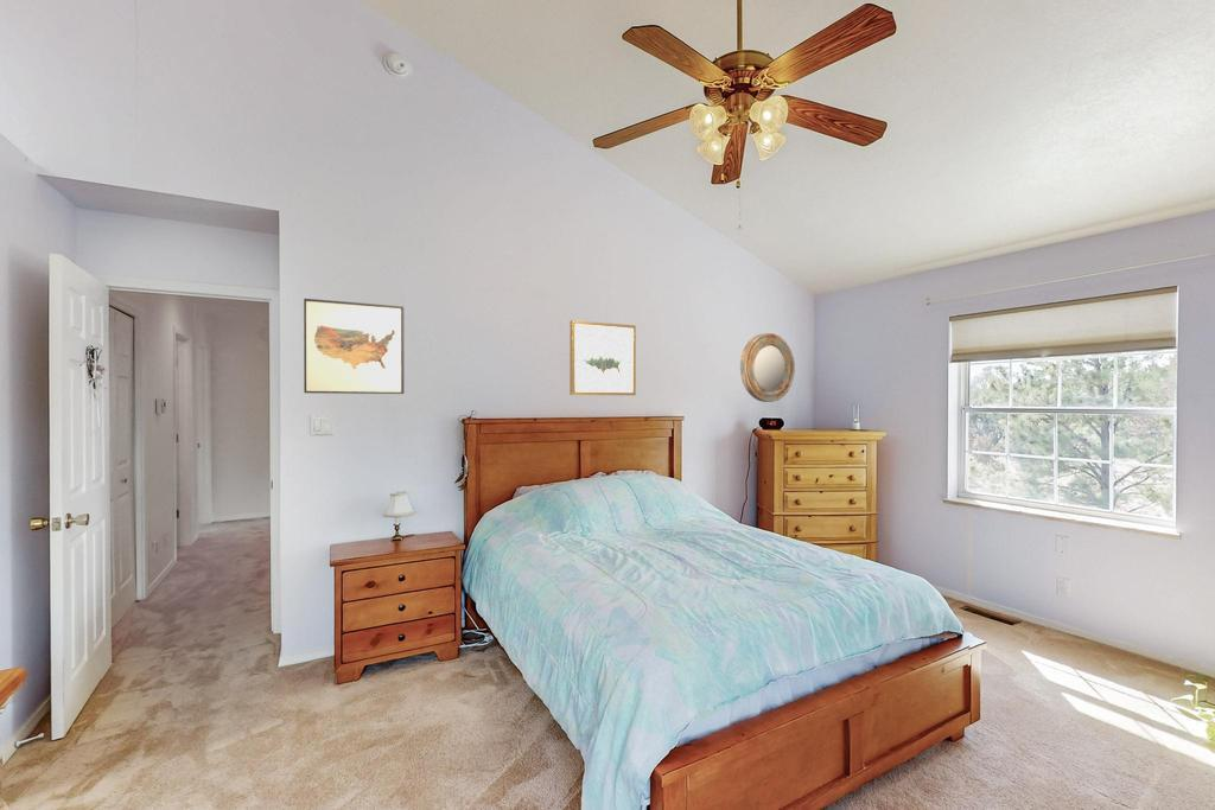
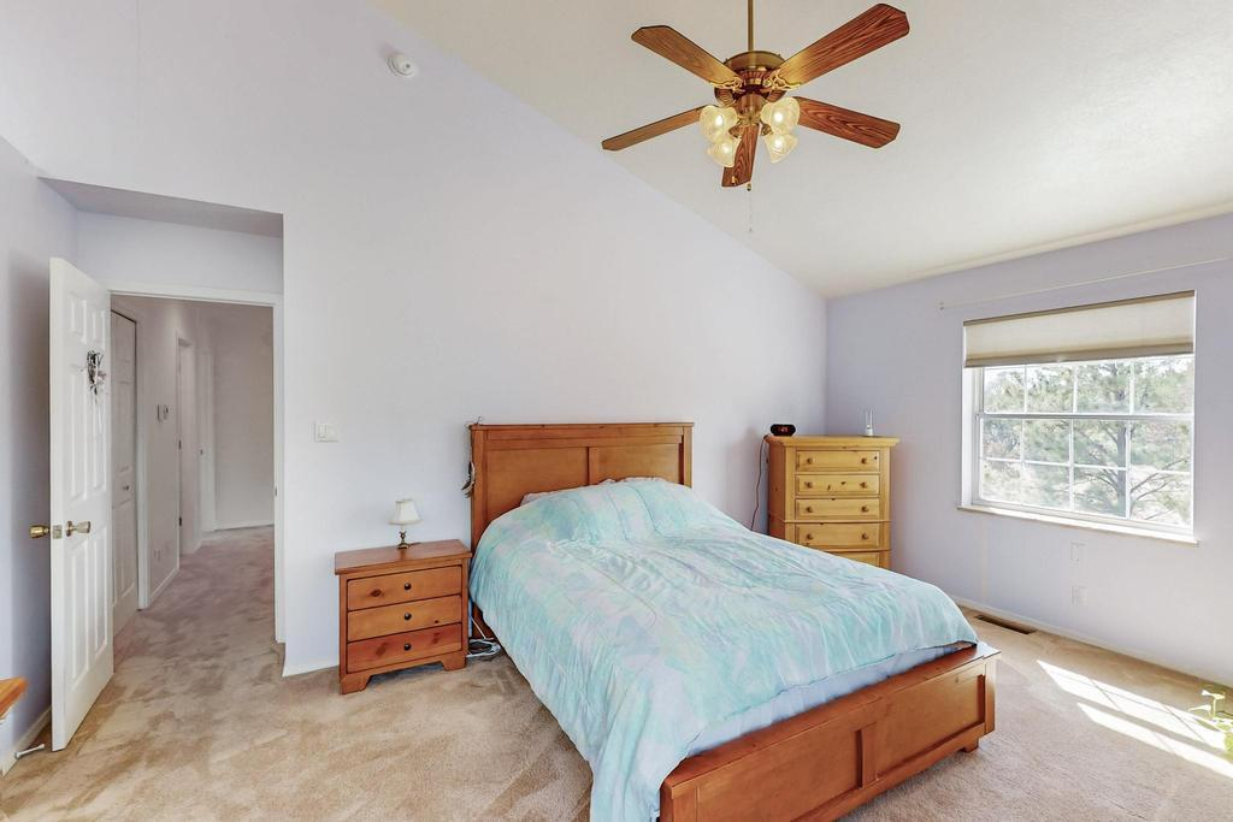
- wall art [568,319,637,396]
- wall art [303,298,406,395]
- home mirror [739,332,796,403]
